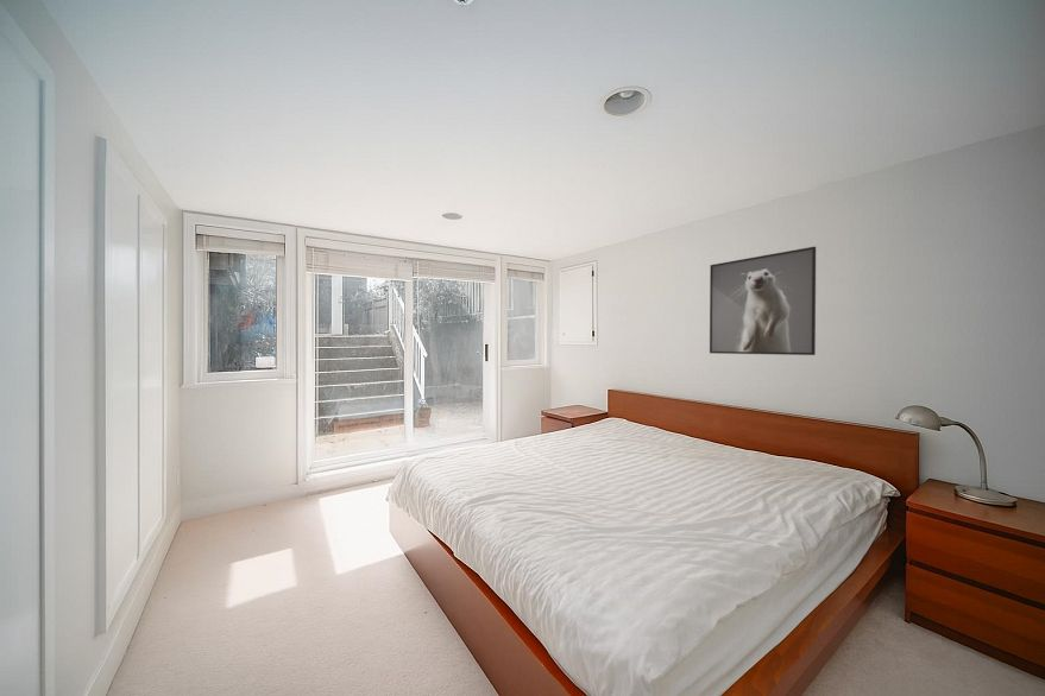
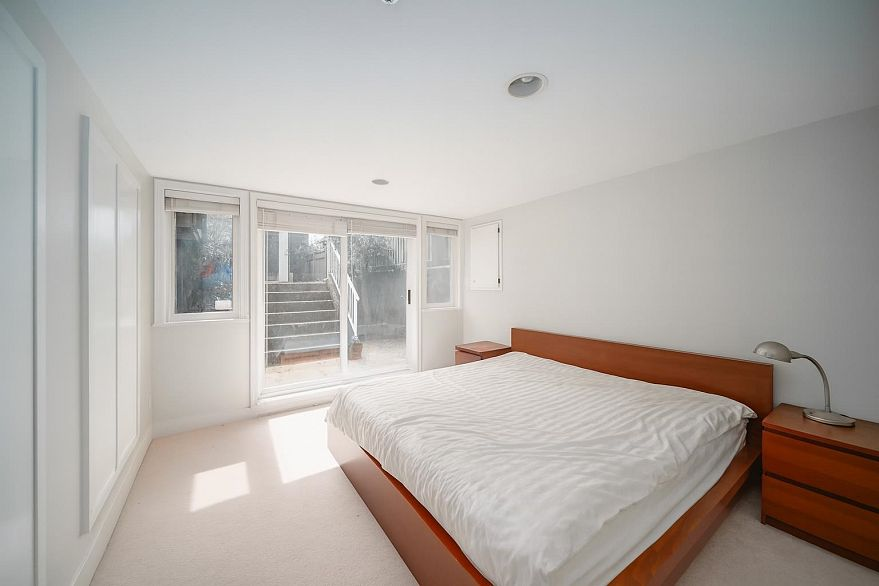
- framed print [709,246,817,356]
